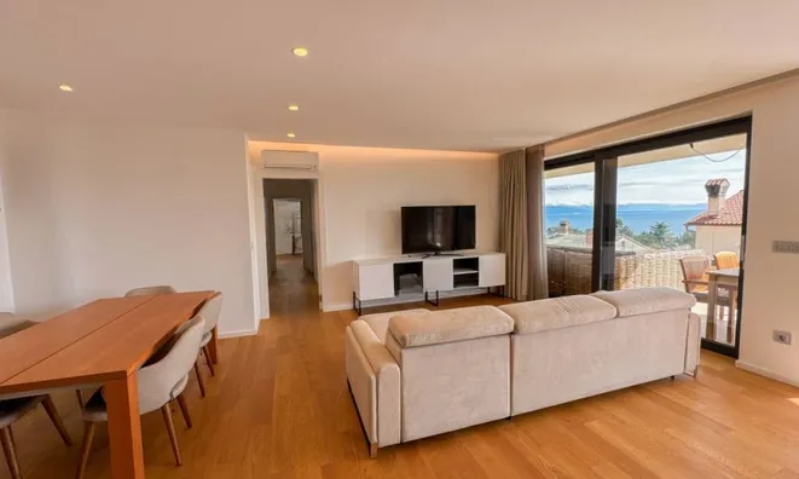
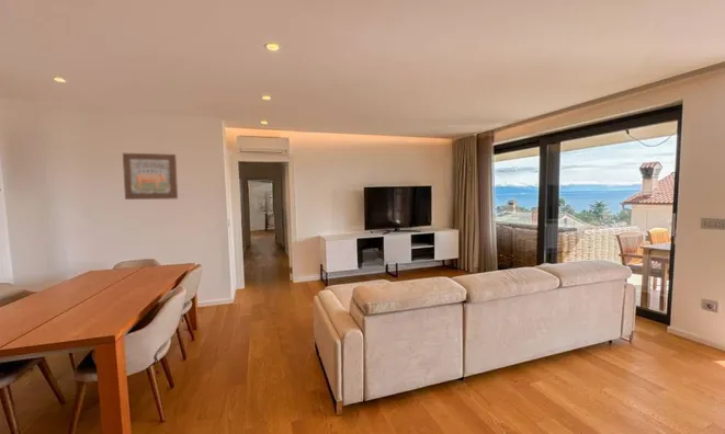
+ wall art [122,152,179,201]
